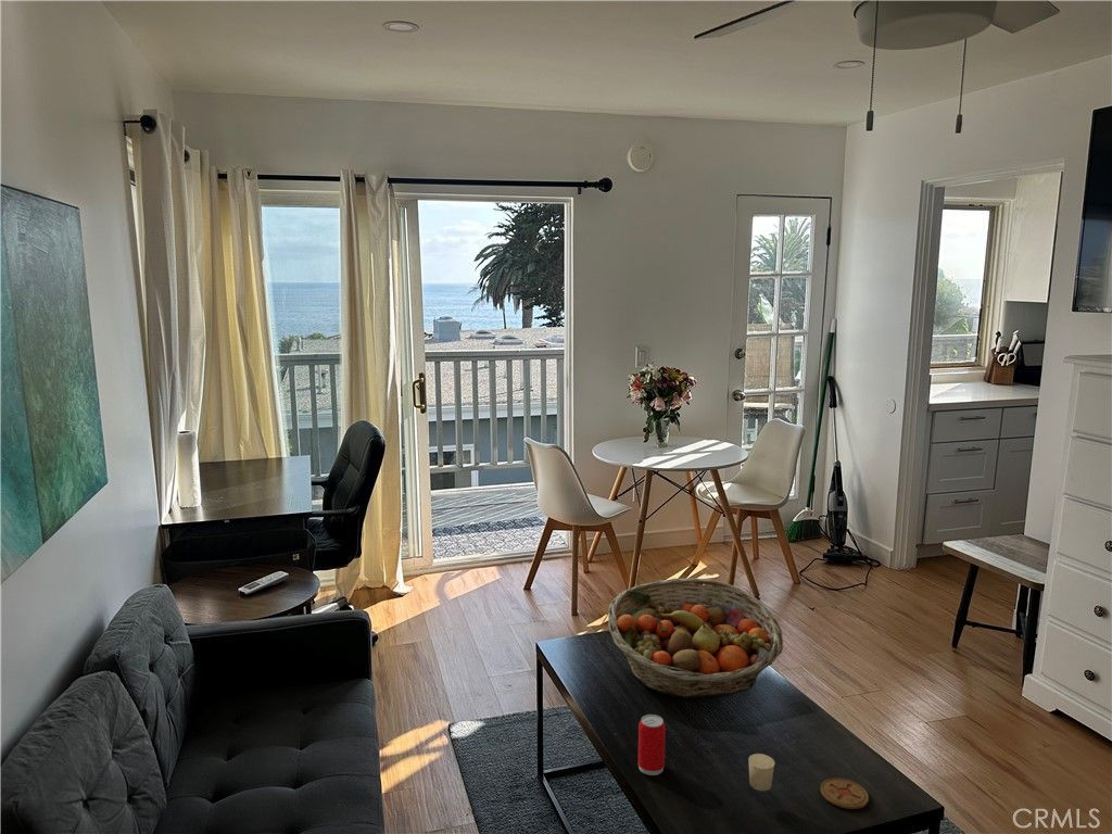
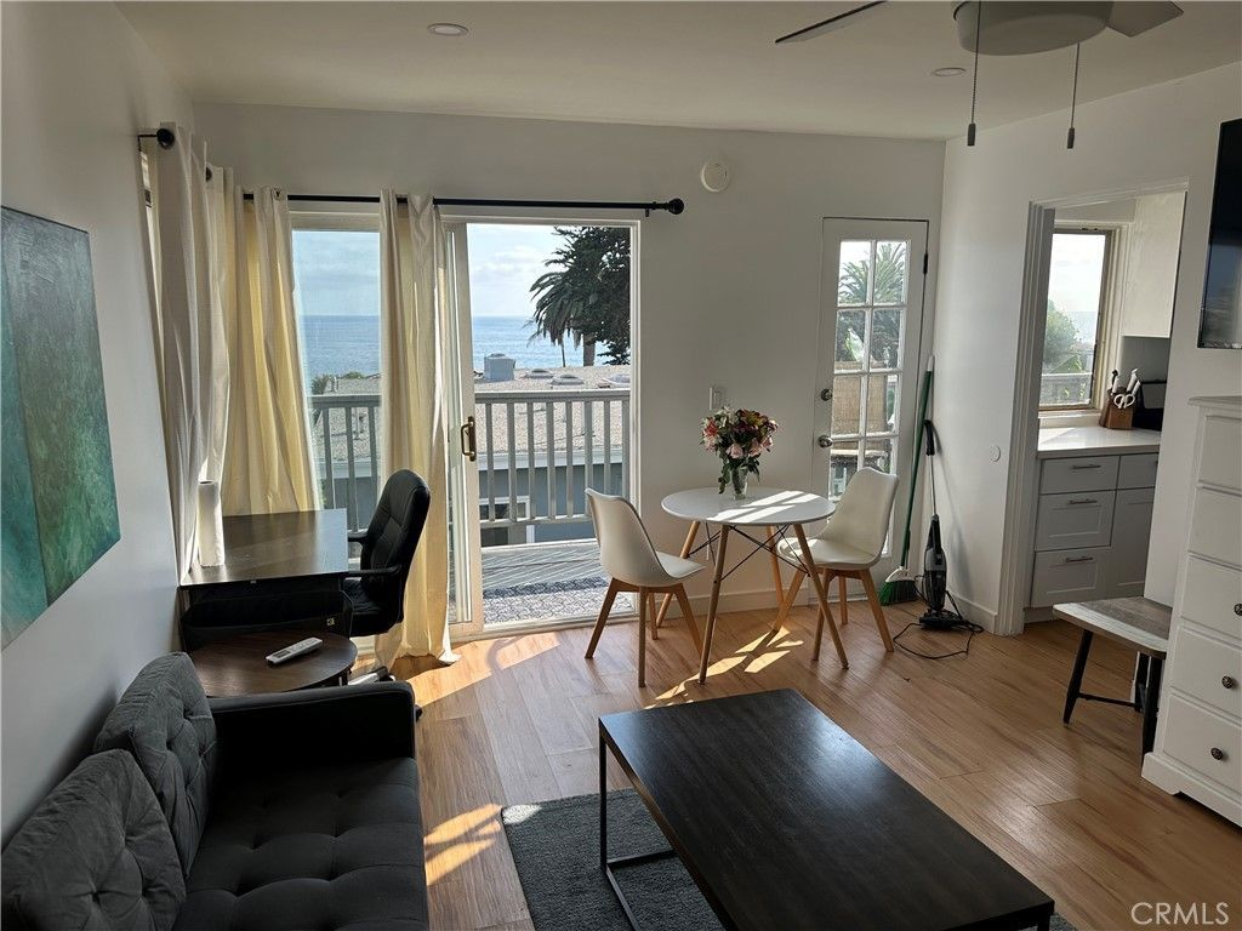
- coaster [820,778,870,810]
- candle [747,753,775,792]
- fruit basket [607,577,784,699]
- beverage can [637,713,667,776]
